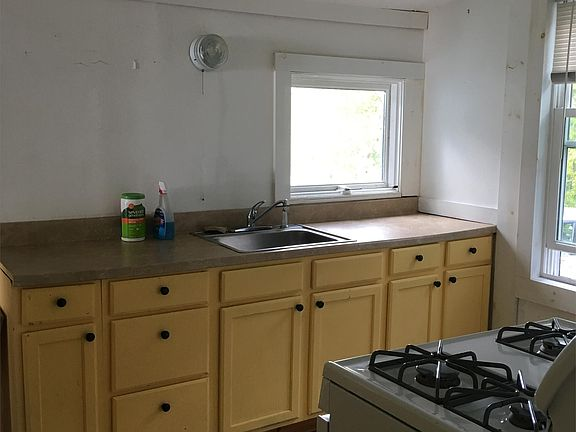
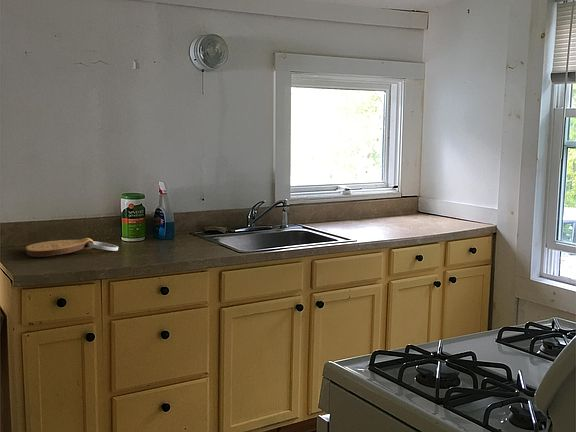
+ key chain [25,237,119,257]
